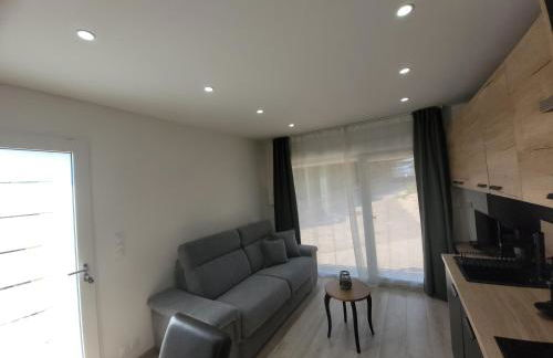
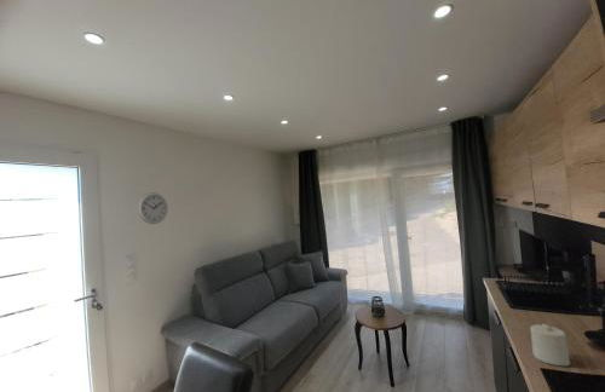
+ candle [529,322,571,367]
+ wall clock [137,191,169,225]
